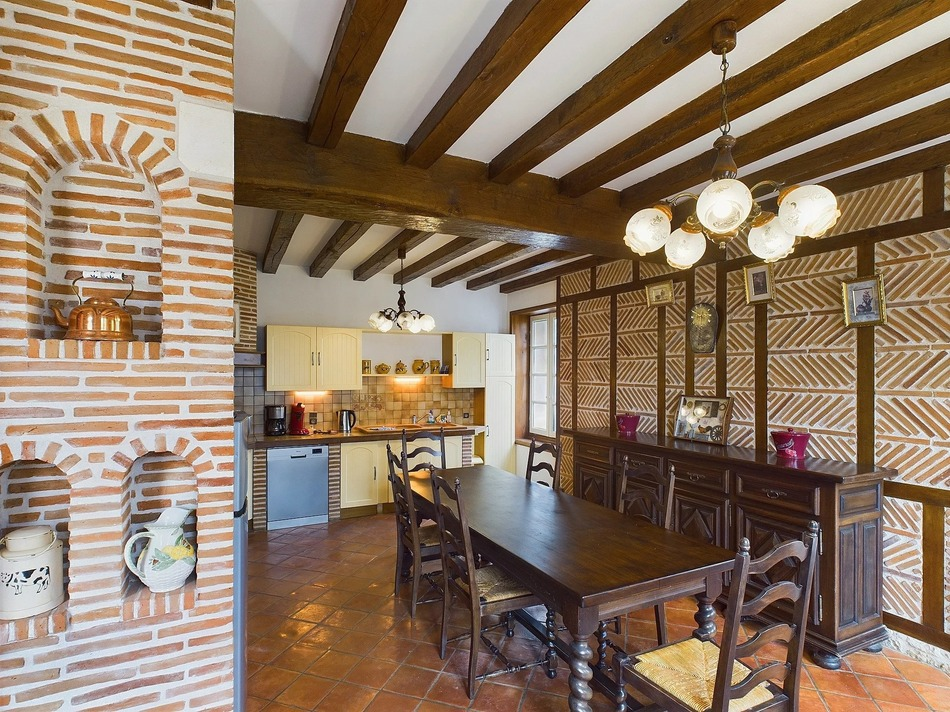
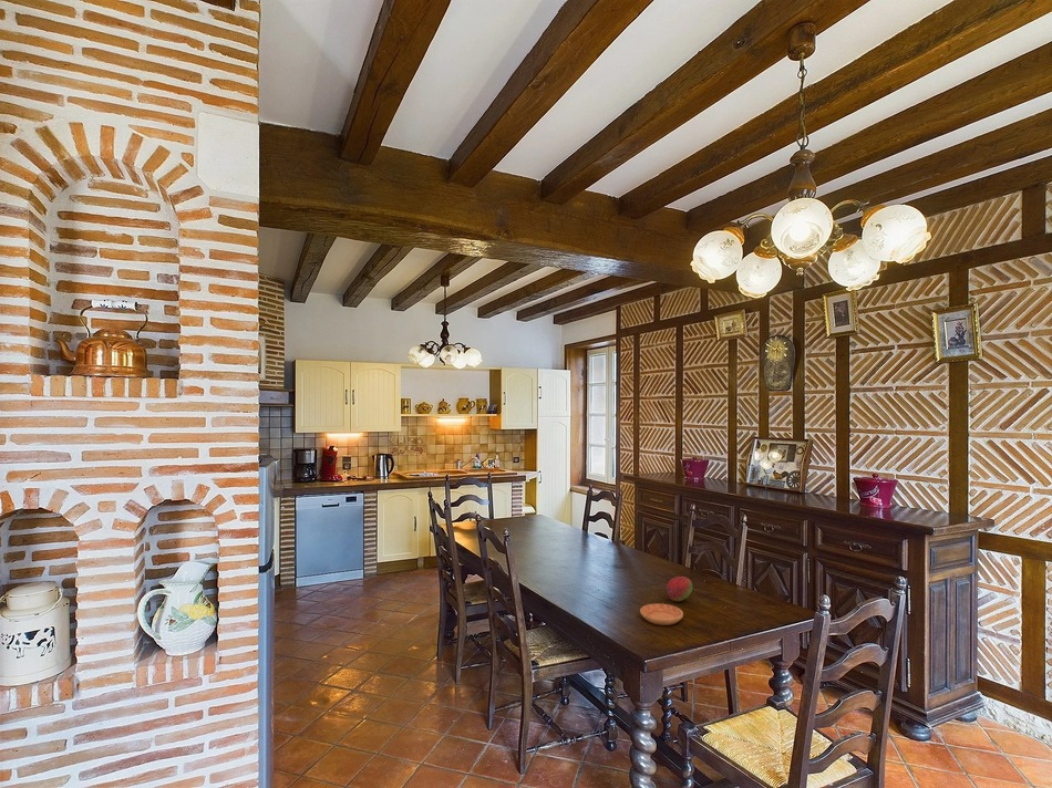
+ saucer [639,603,684,626]
+ fruit [666,576,693,602]
